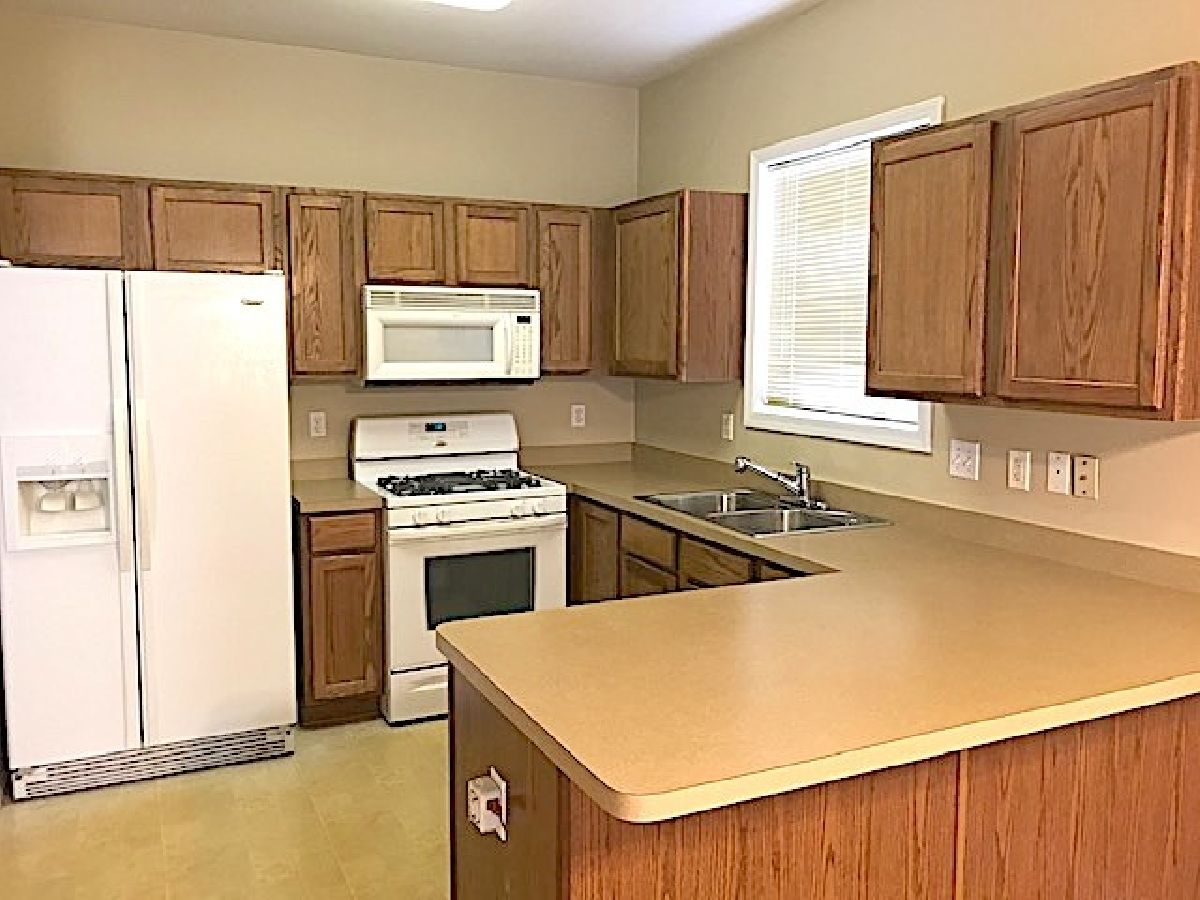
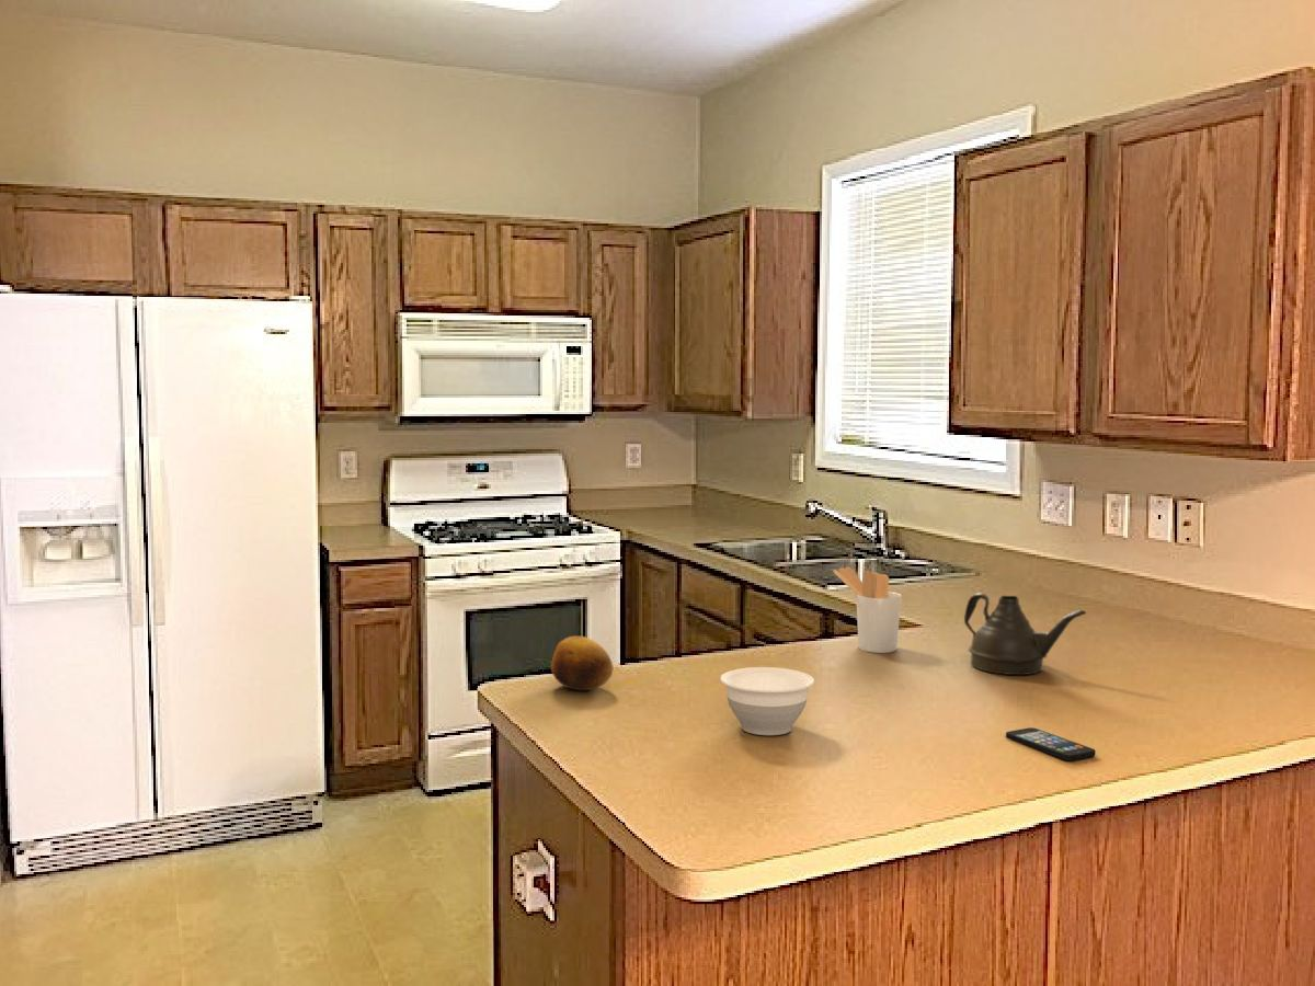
+ utensil holder [833,565,902,654]
+ bowl [719,666,815,736]
+ smartphone [1005,726,1097,761]
+ teapot [963,592,1087,676]
+ fruit [550,634,615,691]
